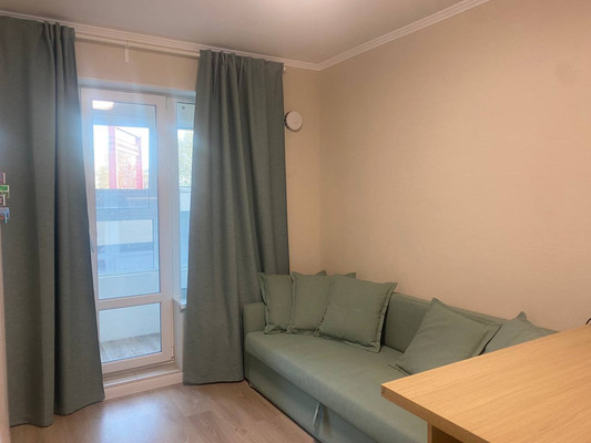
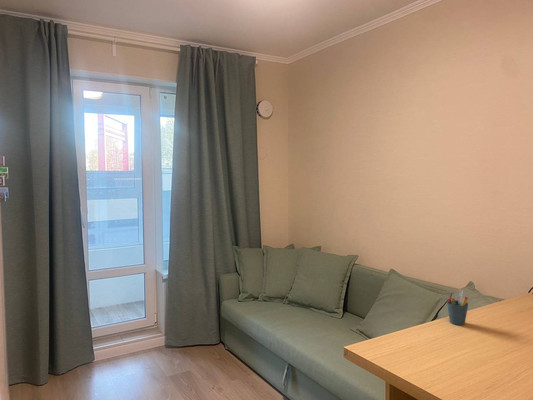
+ pen holder [446,289,469,326]
